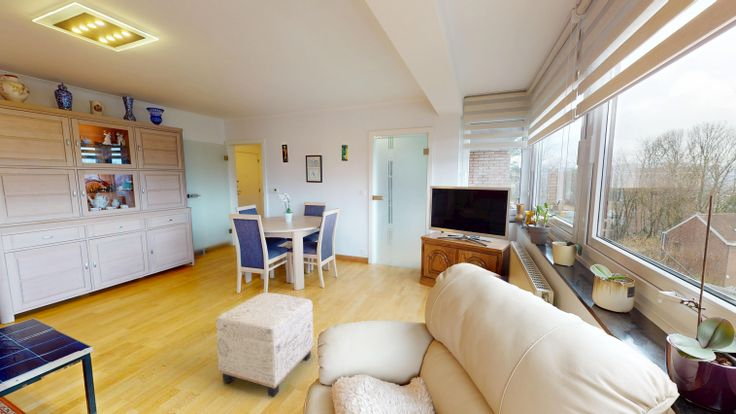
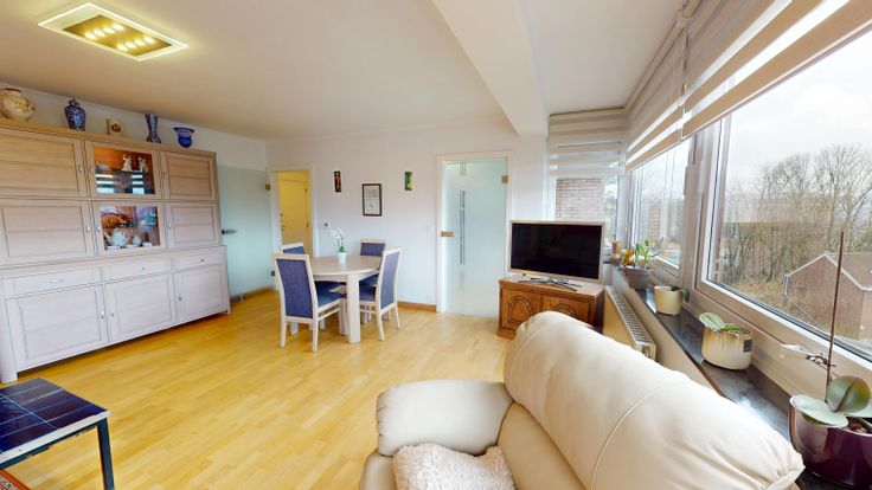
- ottoman [215,292,314,398]
